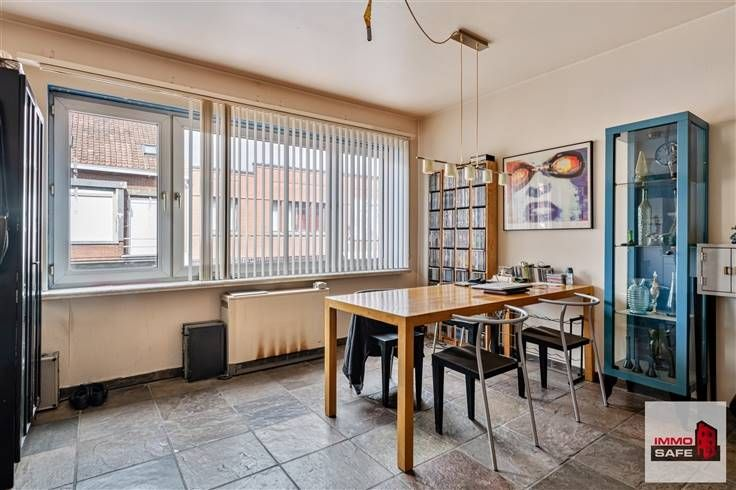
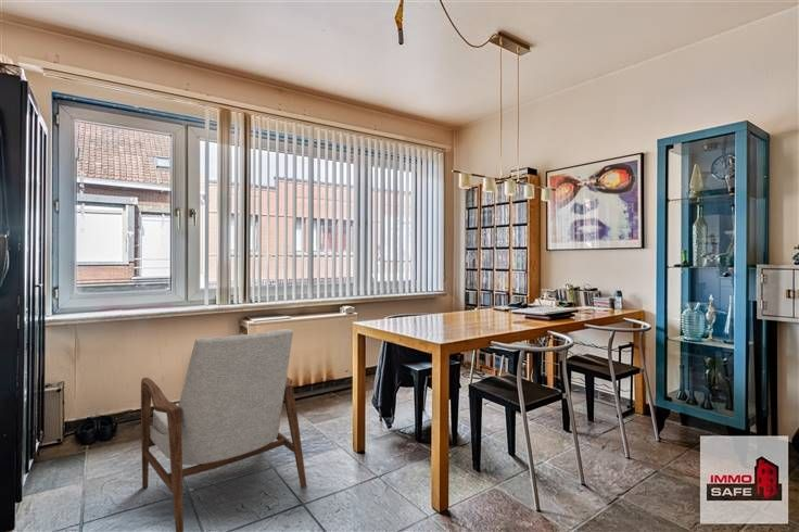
+ armchair [140,328,308,532]
